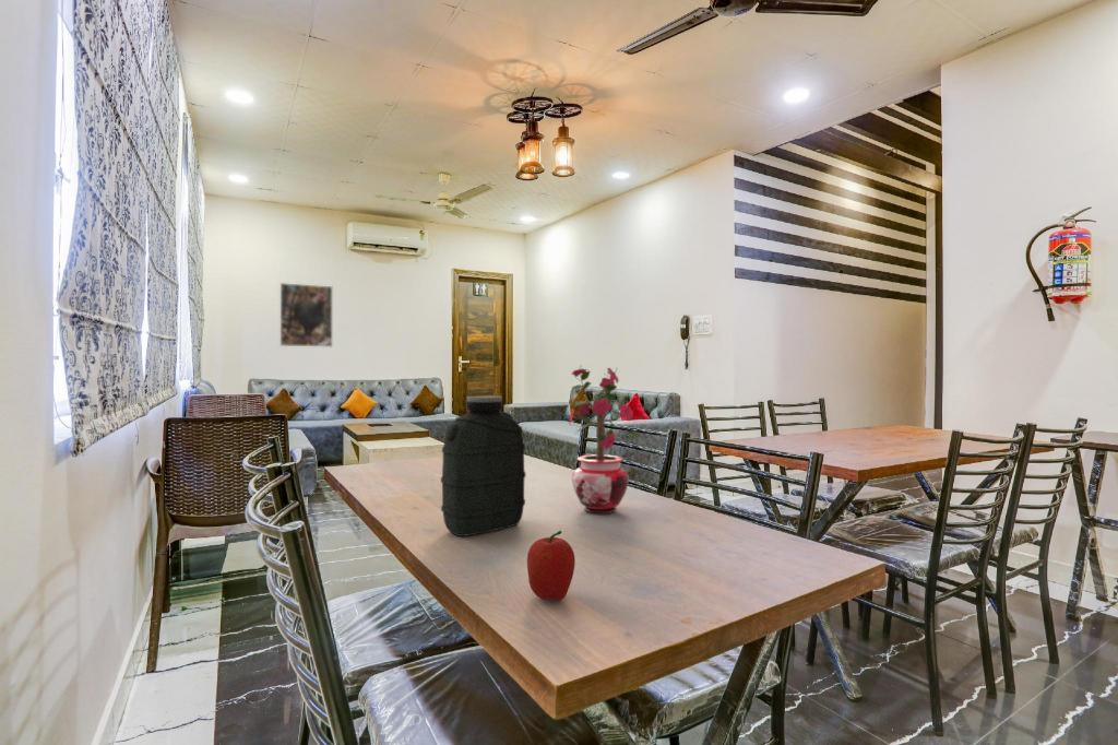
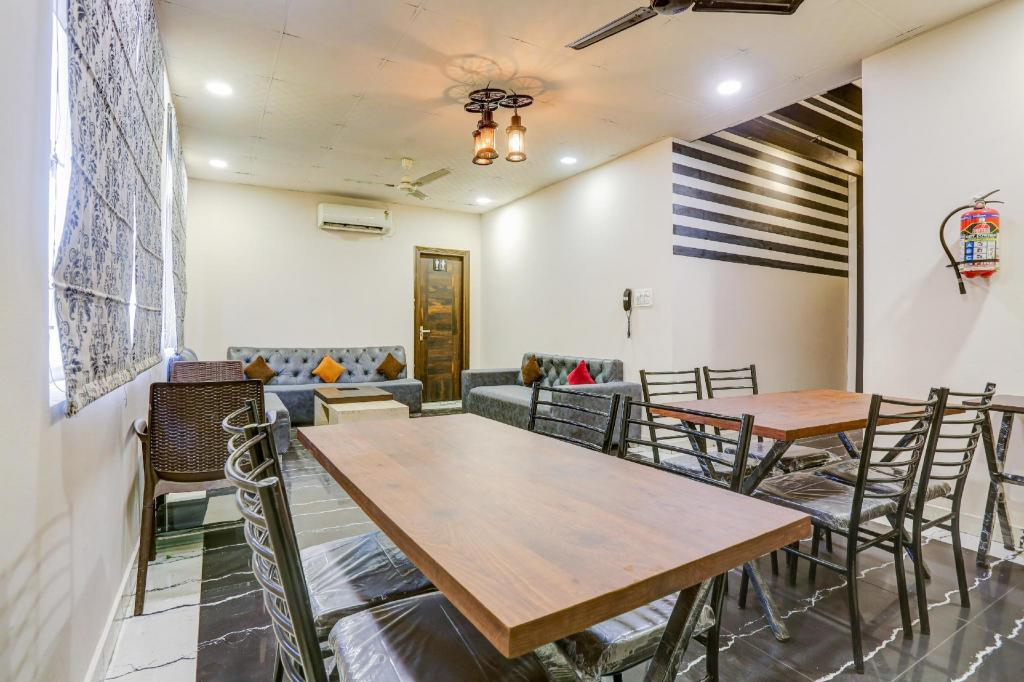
- potted plant [563,365,642,515]
- fruit [526,530,576,601]
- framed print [280,282,333,347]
- water jug [440,394,526,537]
